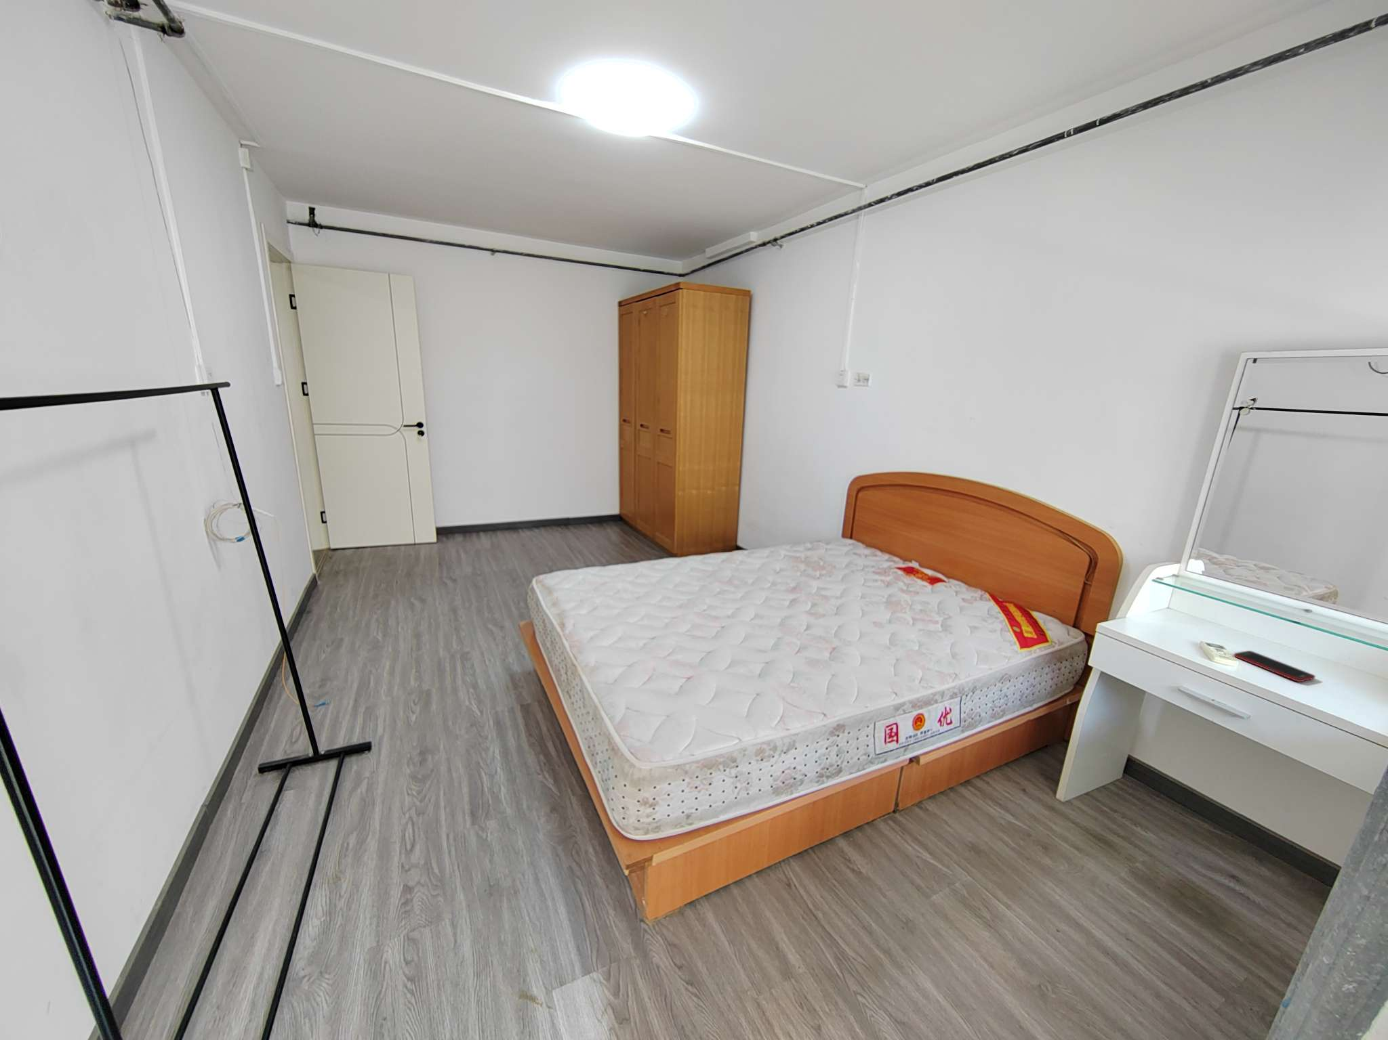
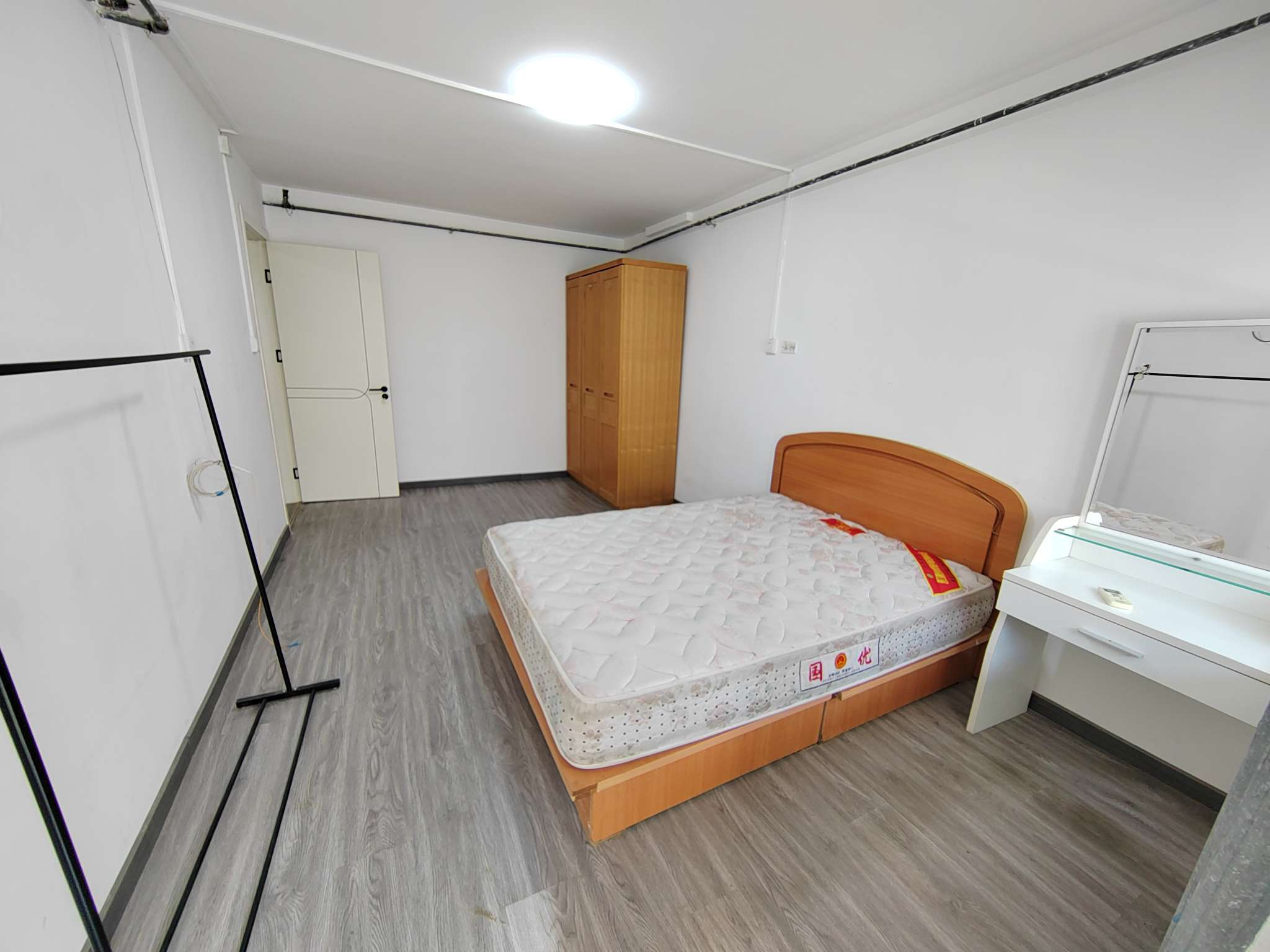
- cell phone [1234,650,1316,683]
